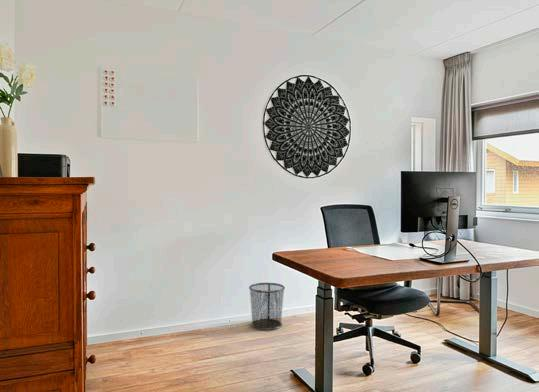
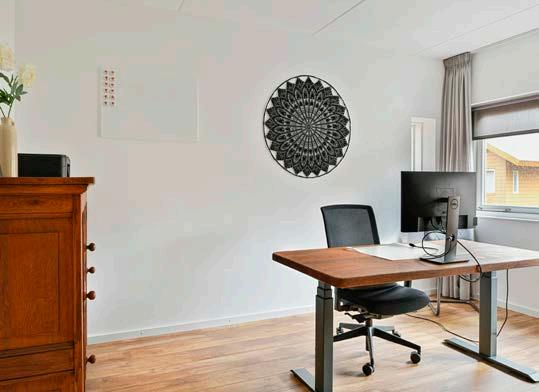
- waste bin [248,282,286,331]
